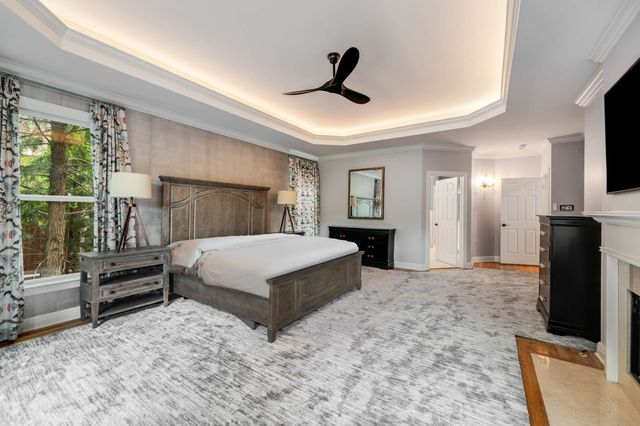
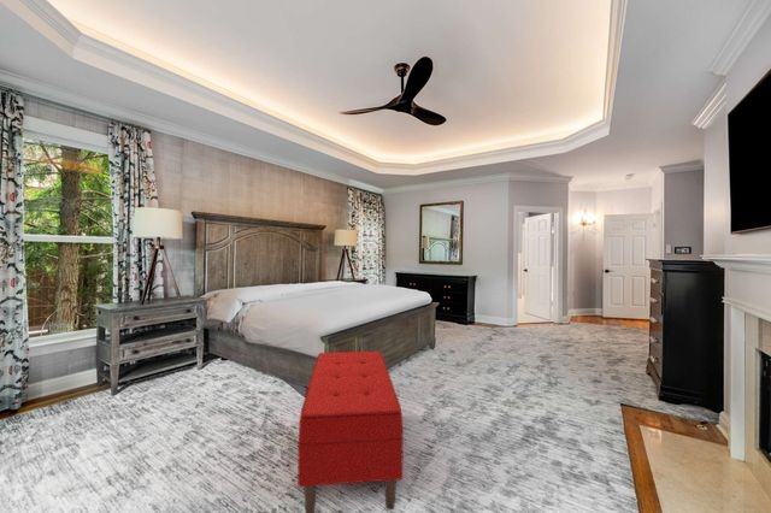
+ bench [296,350,405,513]
